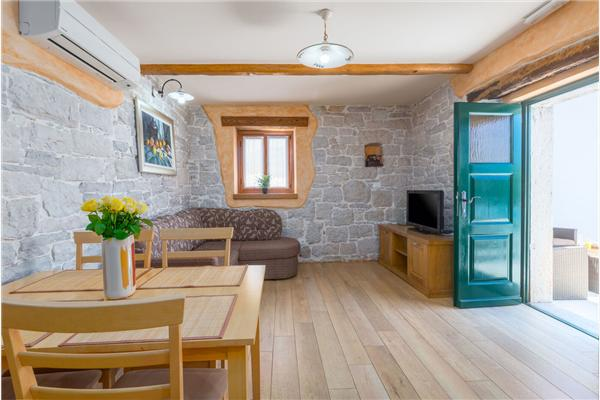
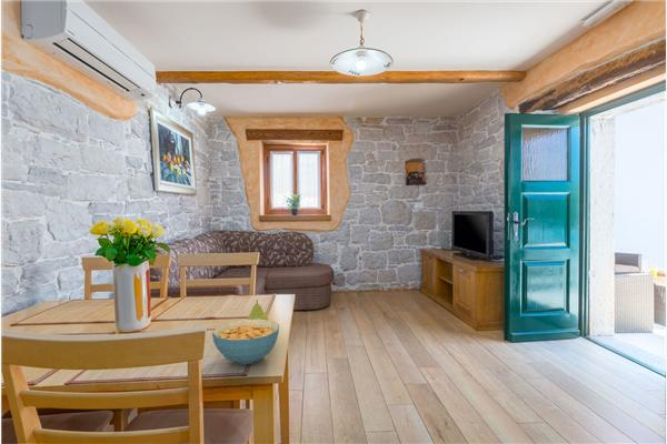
+ cereal bowl [211,319,280,365]
+ fruit [246,299,269,321]
